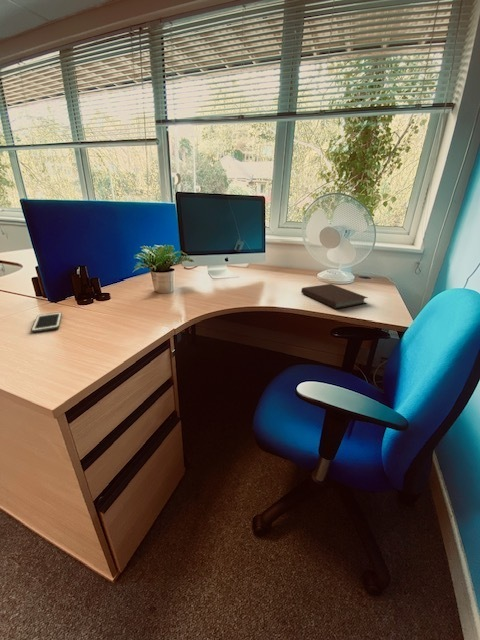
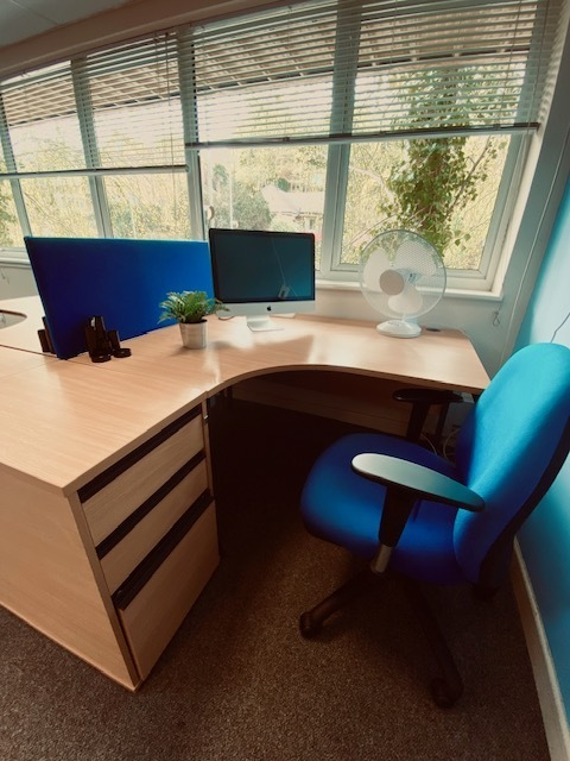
- notebook [300,283,369,310]
- cell phone [31,311,63,334]
